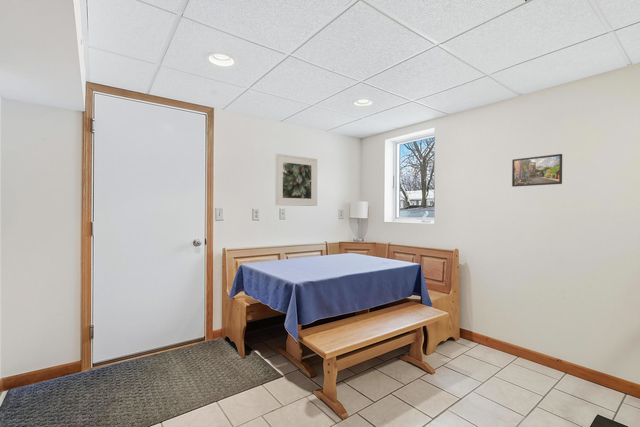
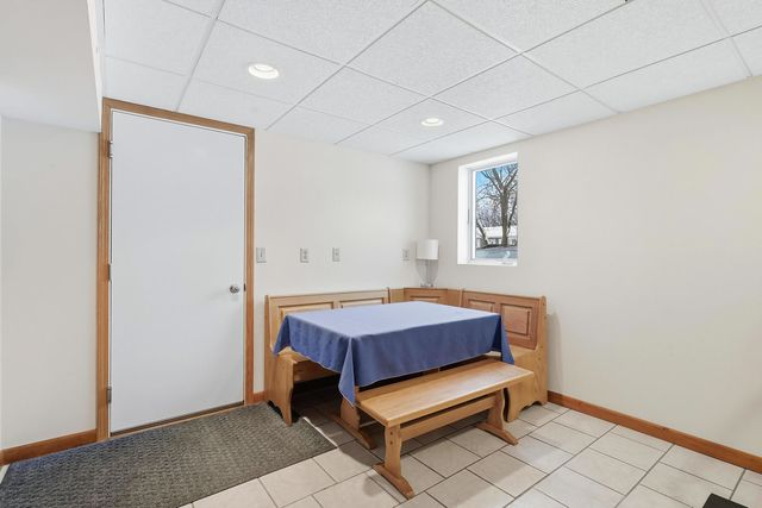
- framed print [274,153,318,207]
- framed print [511,153,563,188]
